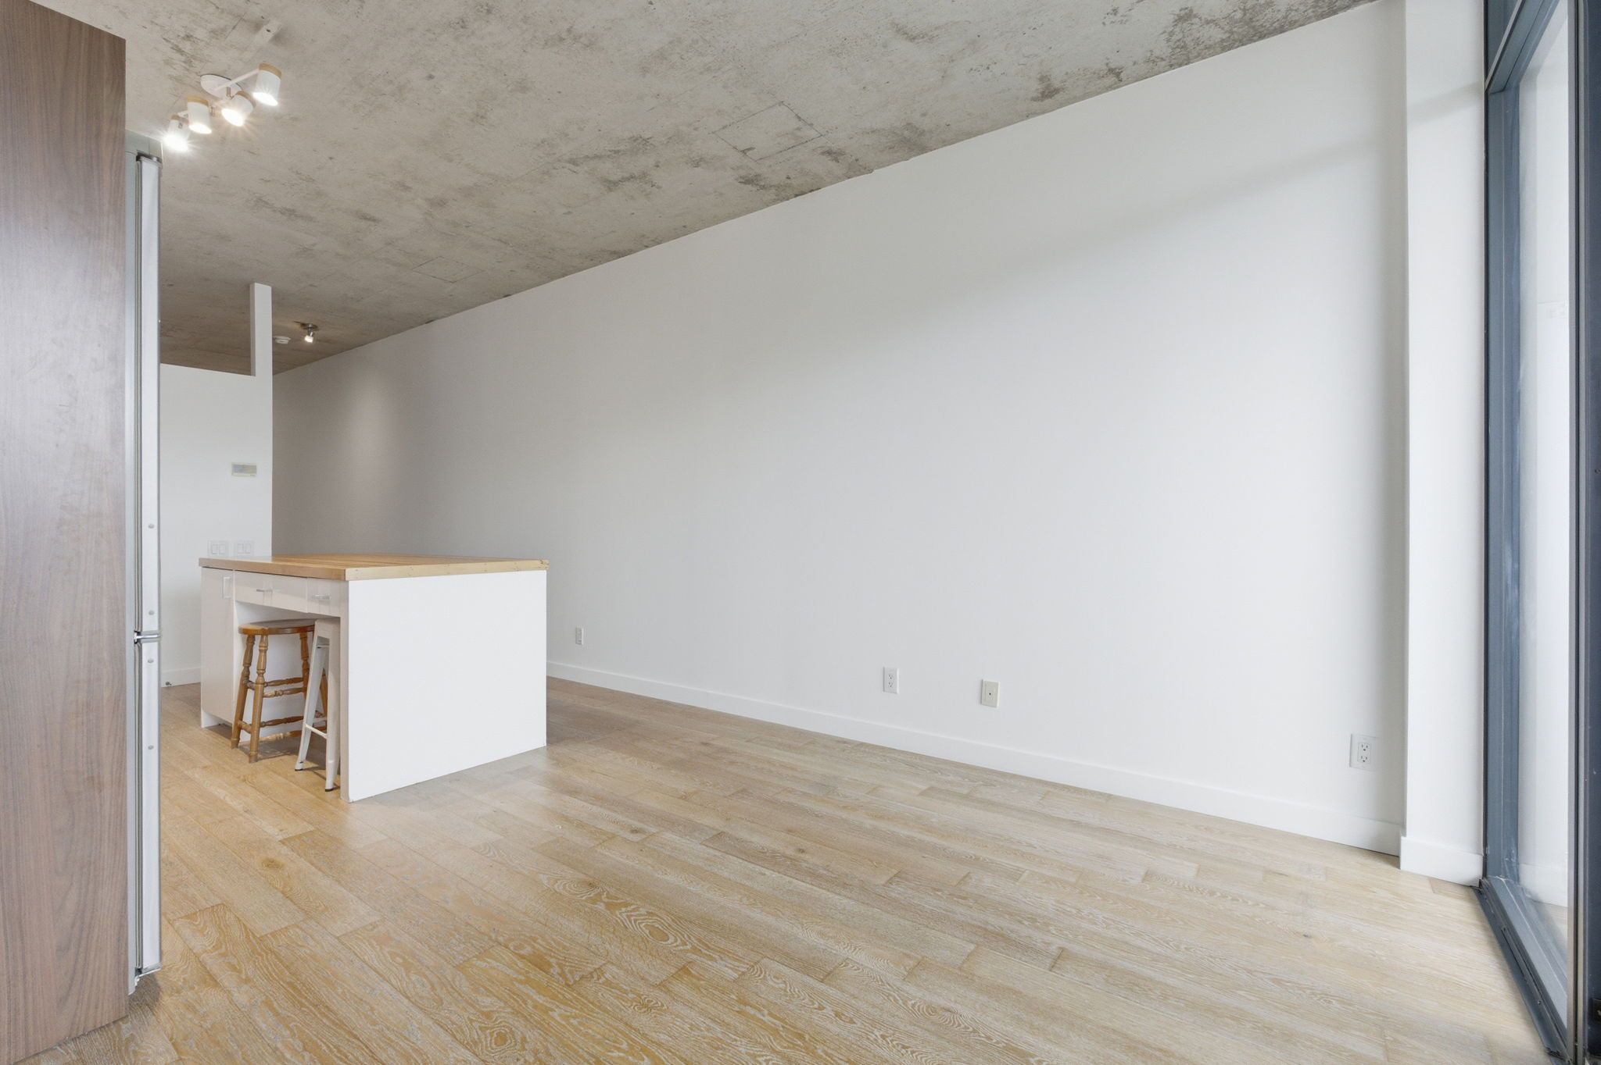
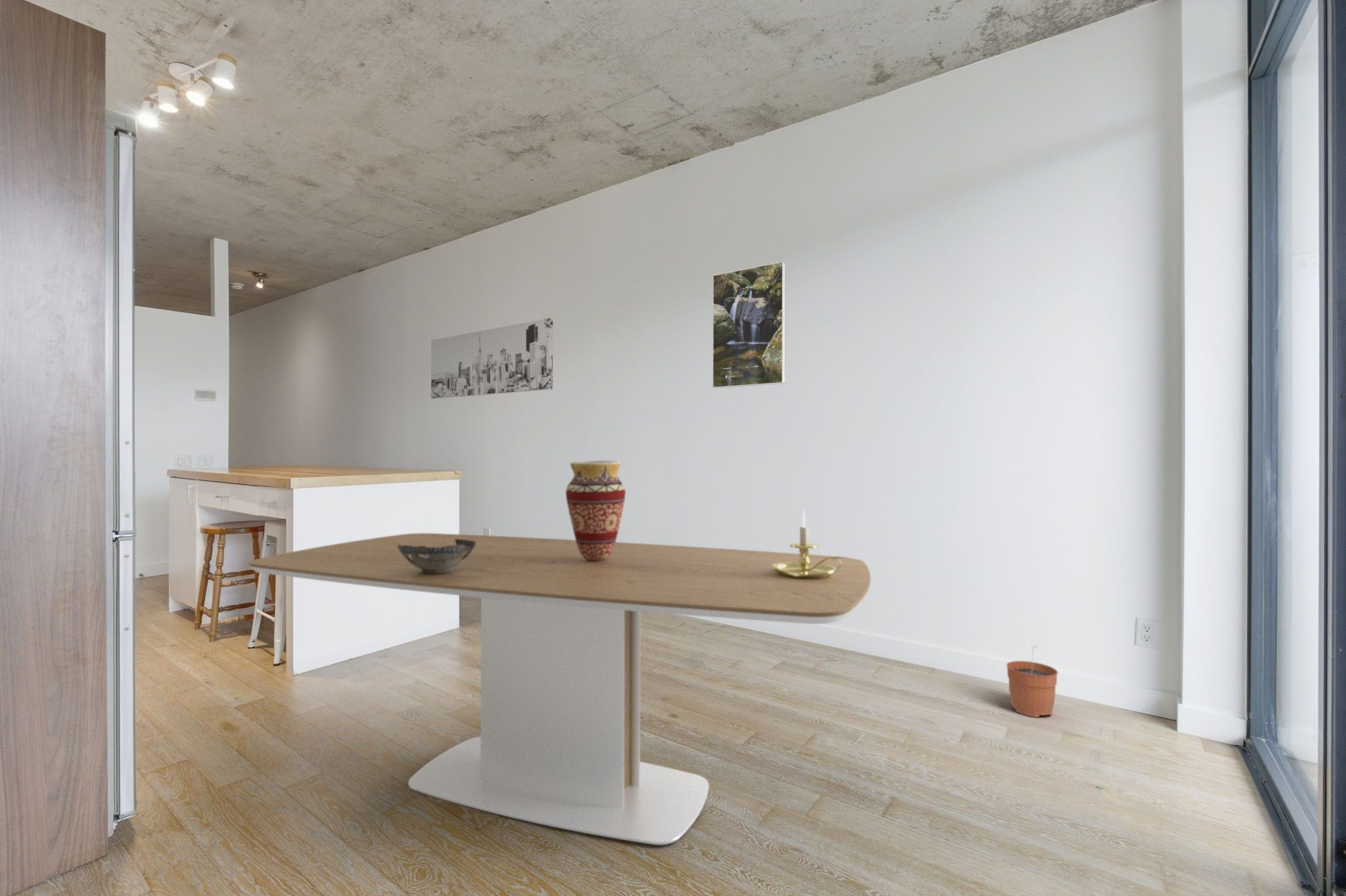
+ dining table [248,533,871,845]
+ candle holder [772,509,847,579]
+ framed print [712,261,786,389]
+ plant pot [1006,645,1059,718]
+ decorative bowl [398,539,476,573]
+ vase [565,460,626,561]
+ wall art [430,318,553,399]
